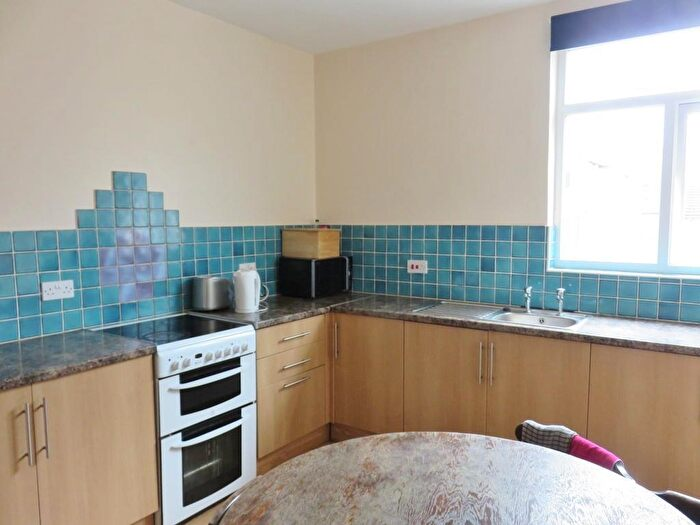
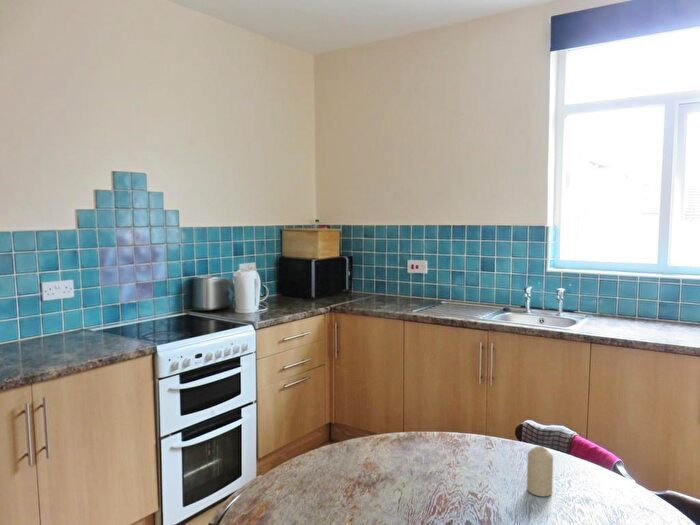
+ candle [526,446,554,497]
